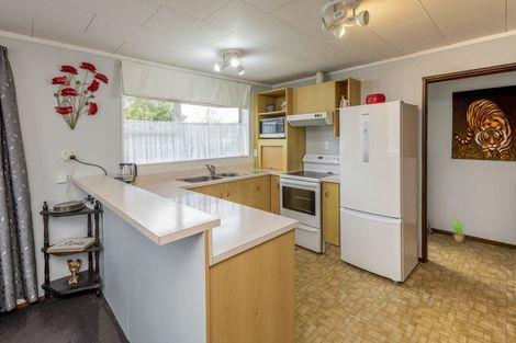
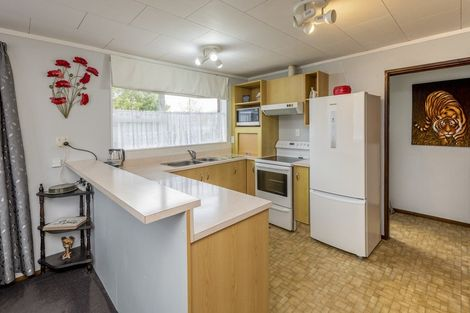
- potted plant [445,216,473,243]
